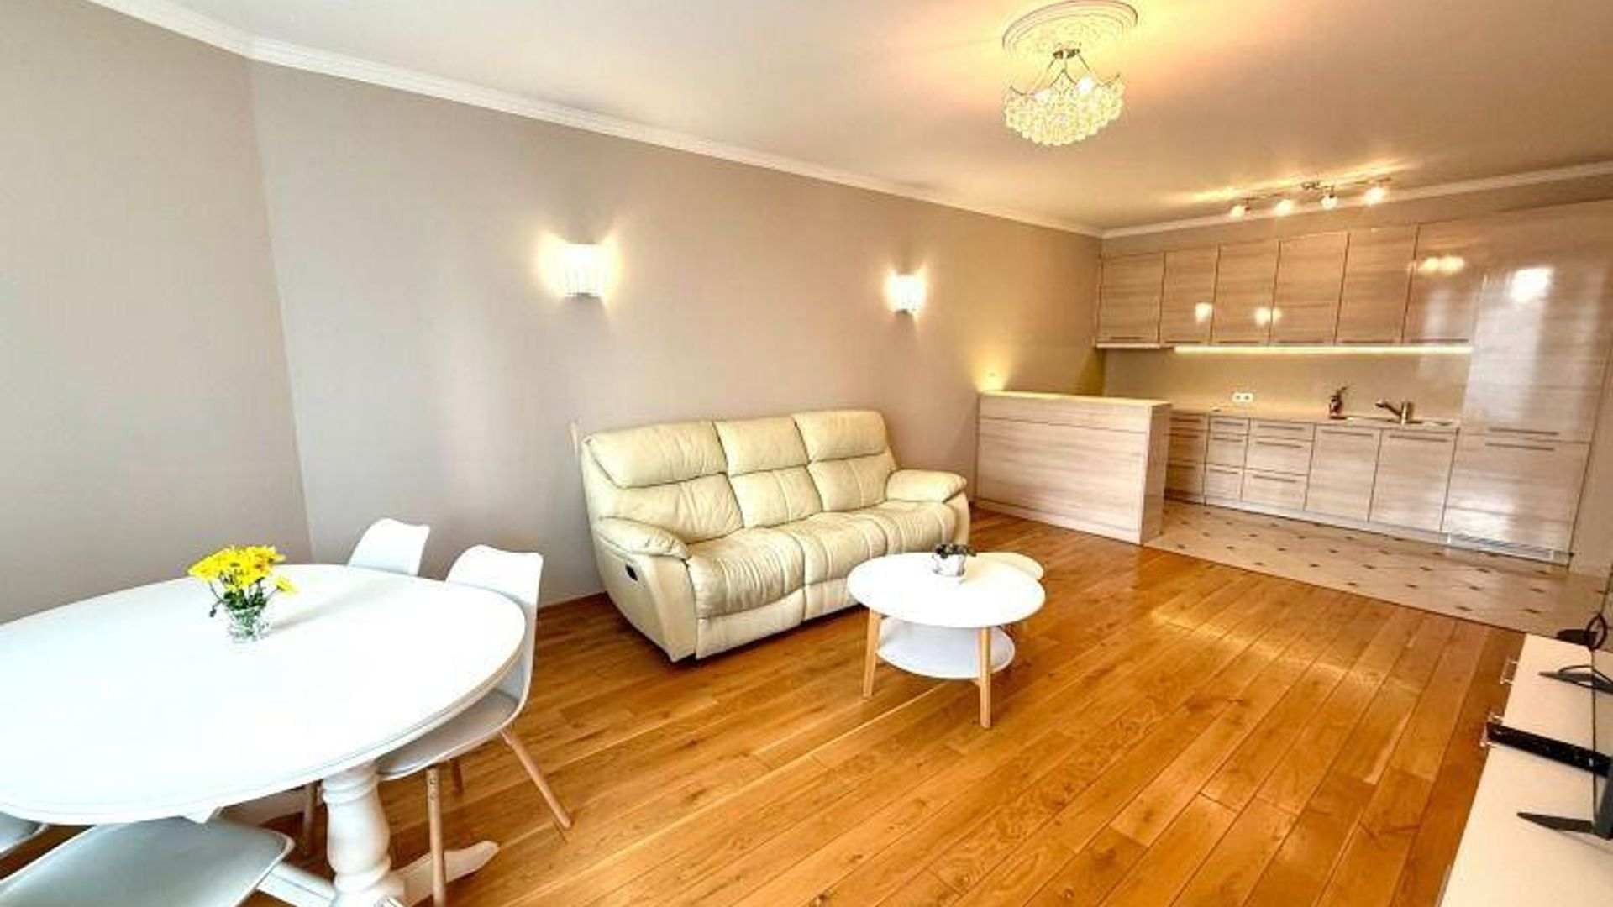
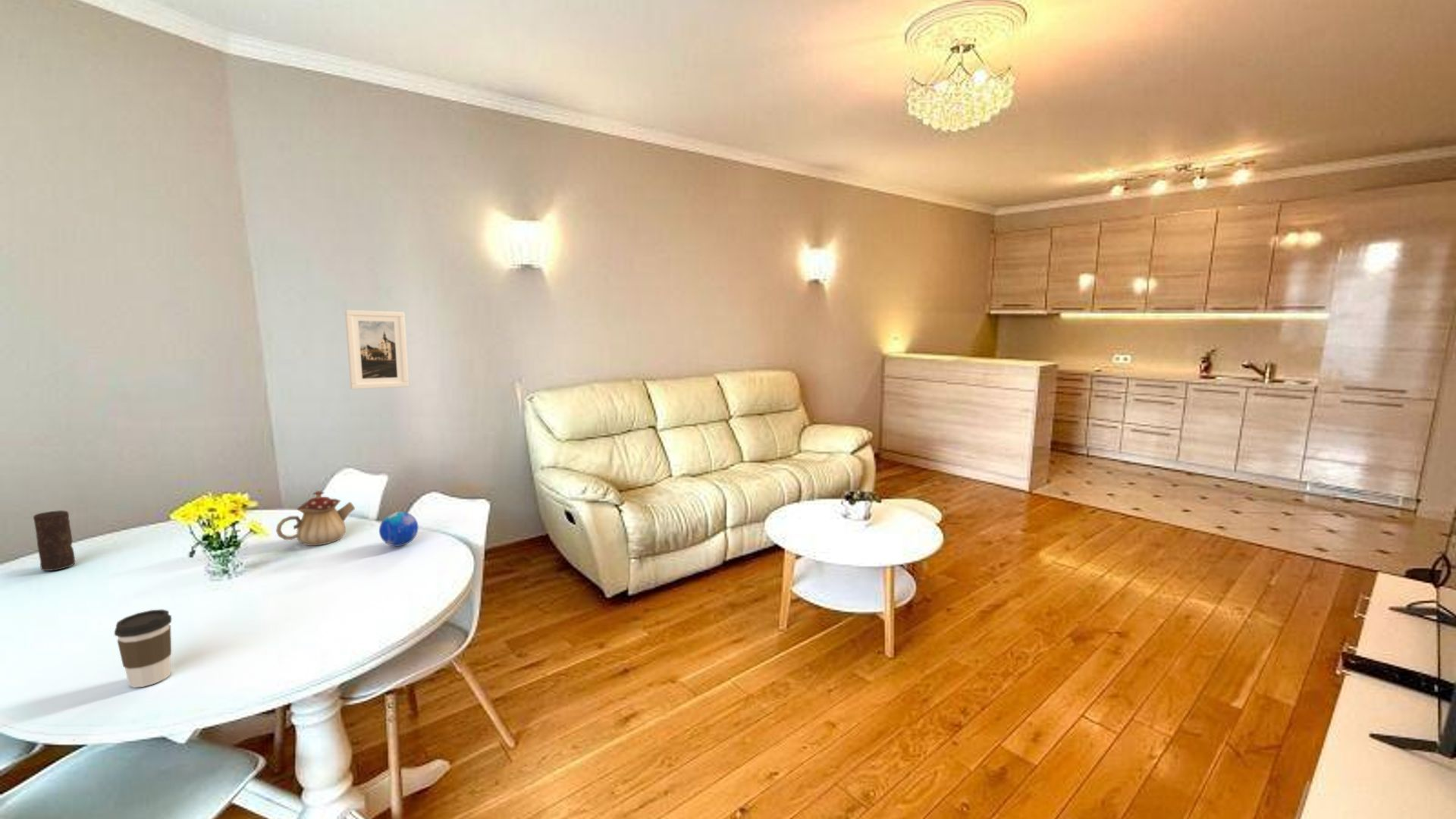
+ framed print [344,309,409,390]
+ coffee cup [114,609,172,689]
+ decorative orb [378,511,419,547]
+ teapot [275,490,356,546]
+ candle [33,510,76,572]
